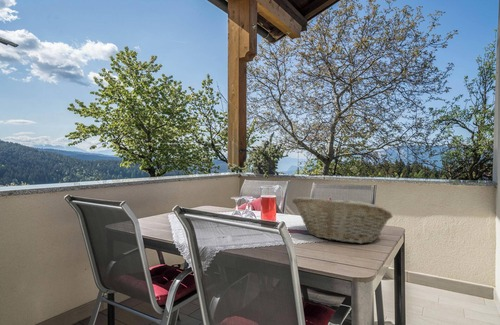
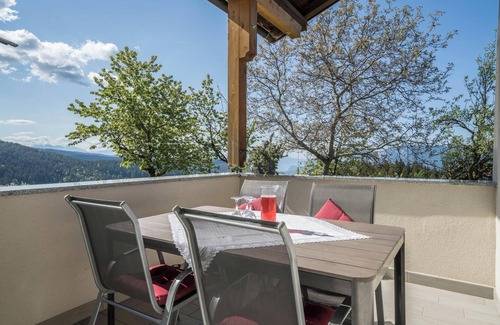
- fruit basket [291,196,394,245]
